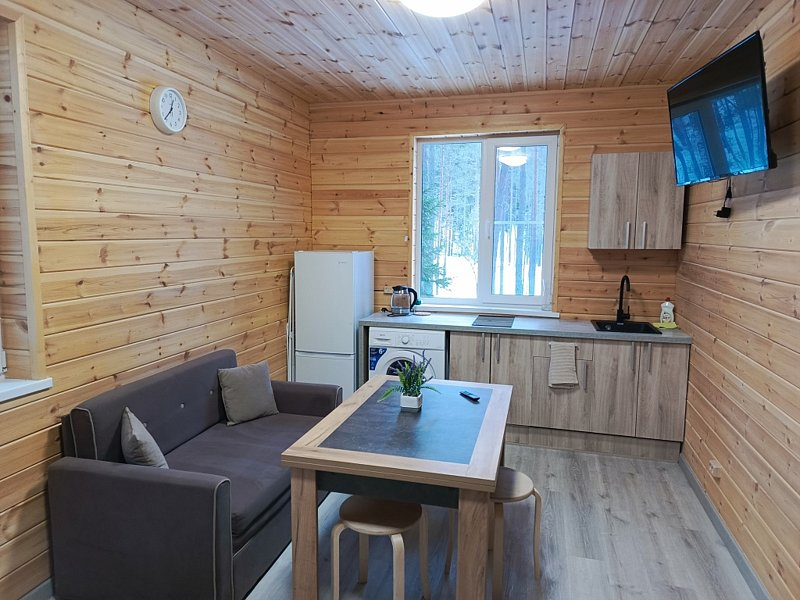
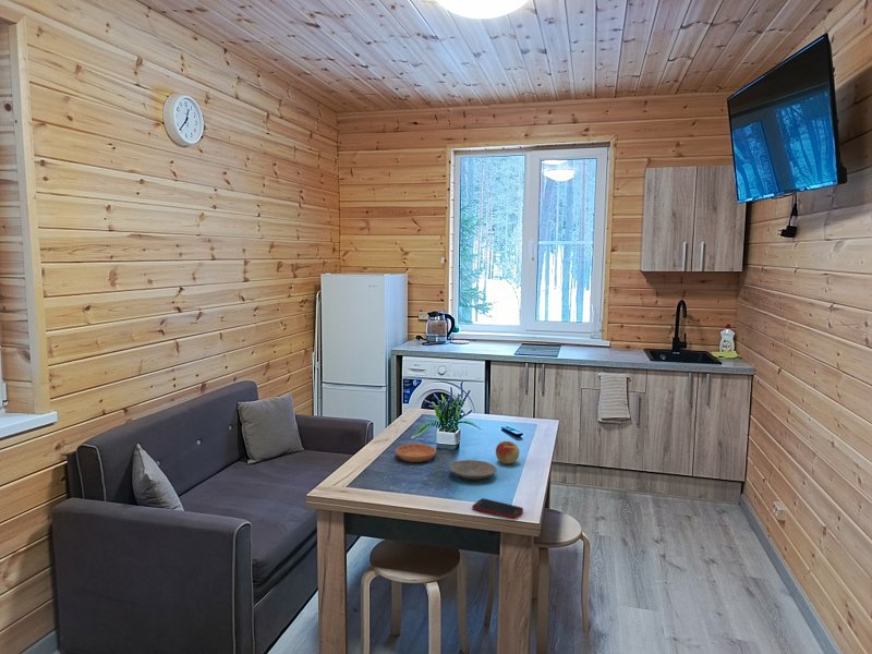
+ cell phone [471,497,524,520]
+ saucer [395,443,437,463]
+ apple [495,440,520,465]
+ plate [448,459,497,480]
